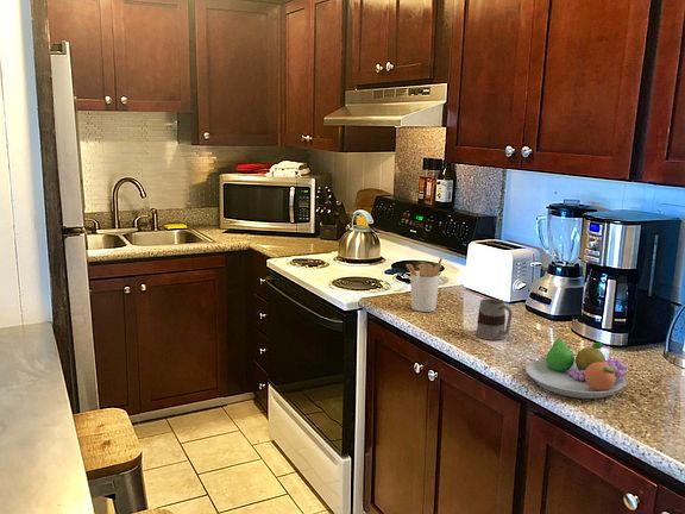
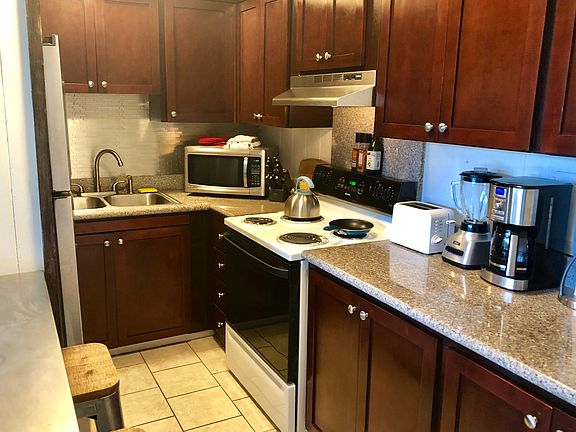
- utensil holder [404,256,444,313]
- mug [473,297,514,341]
- fruit bowl [524,337,628,400]
